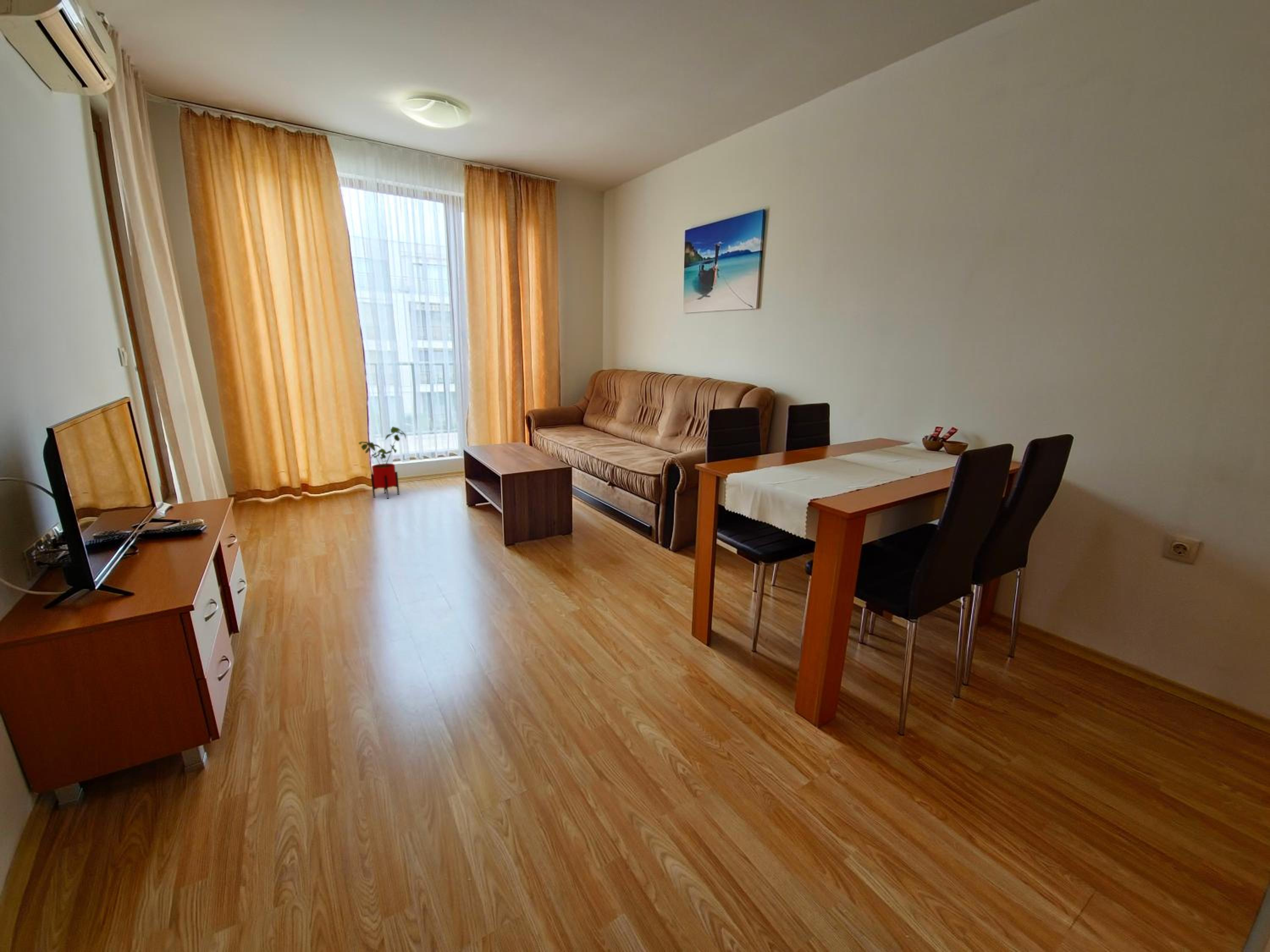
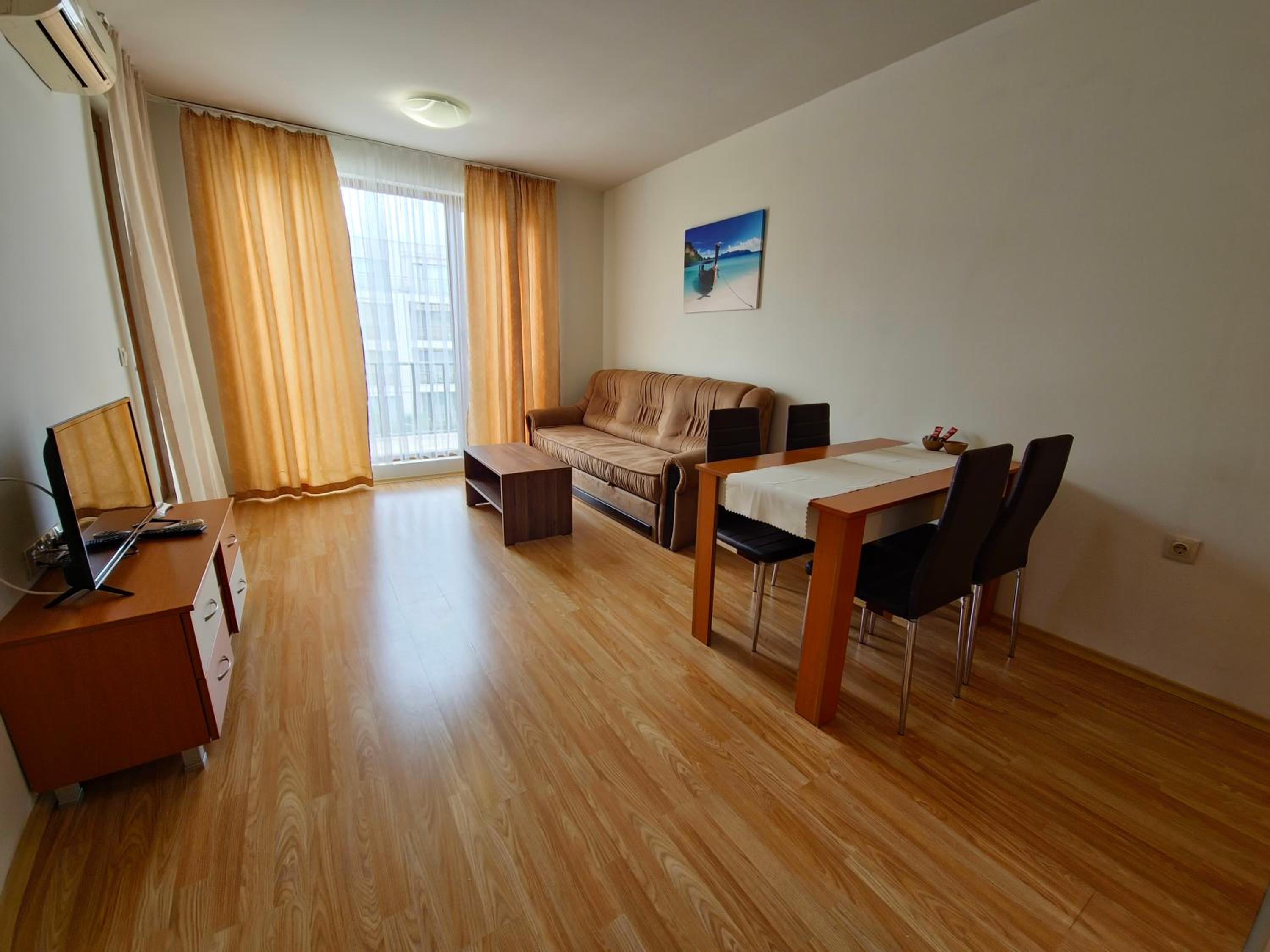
- house plant [358,426,406,499]
